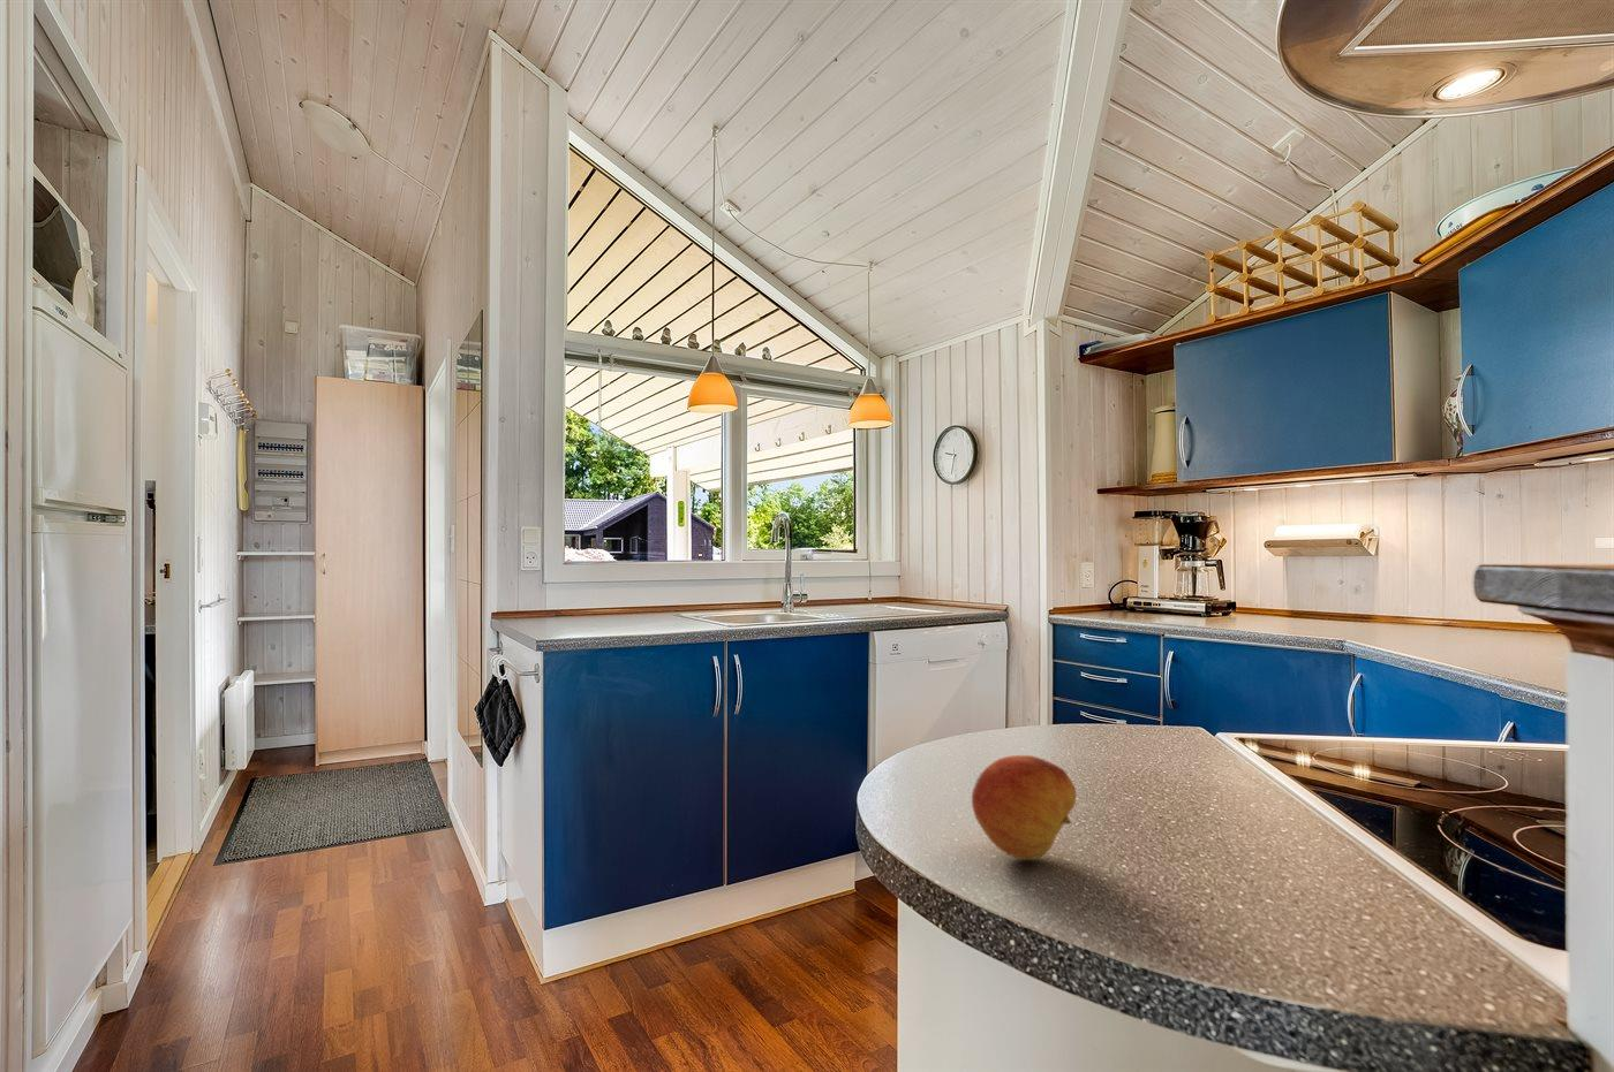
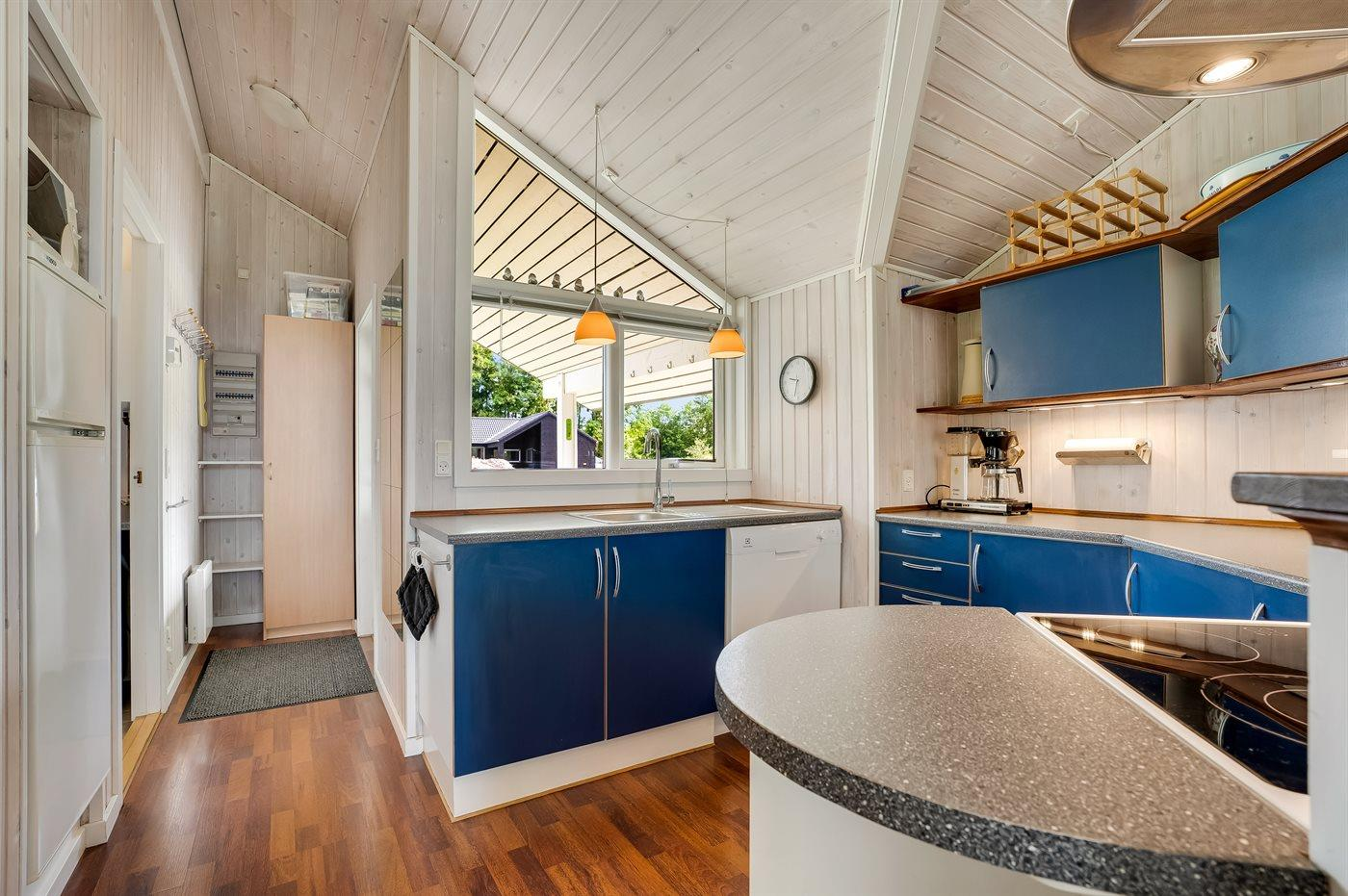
- fruit [971,754,1078,861]
